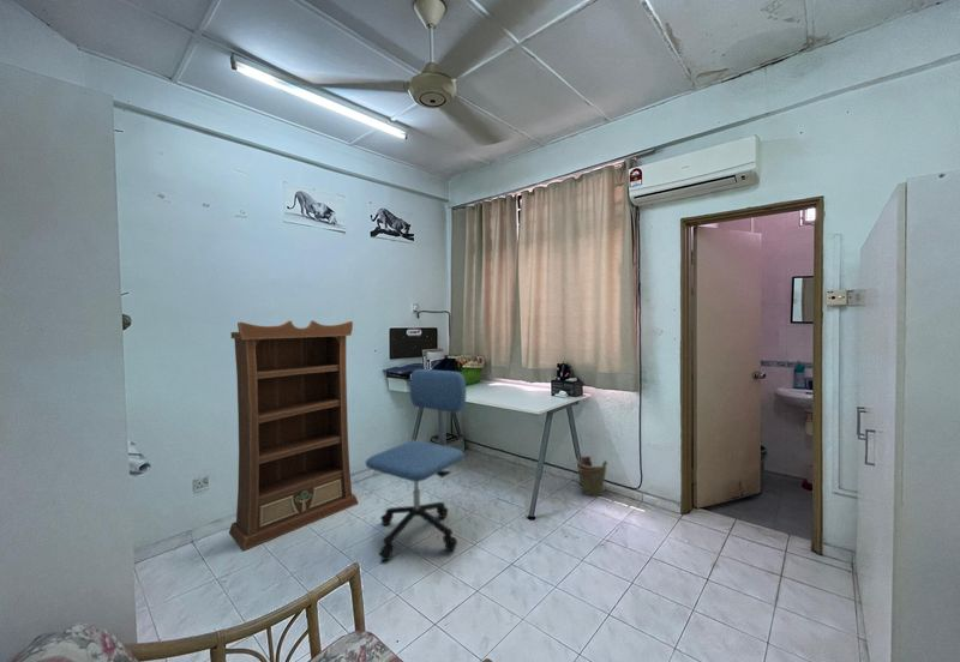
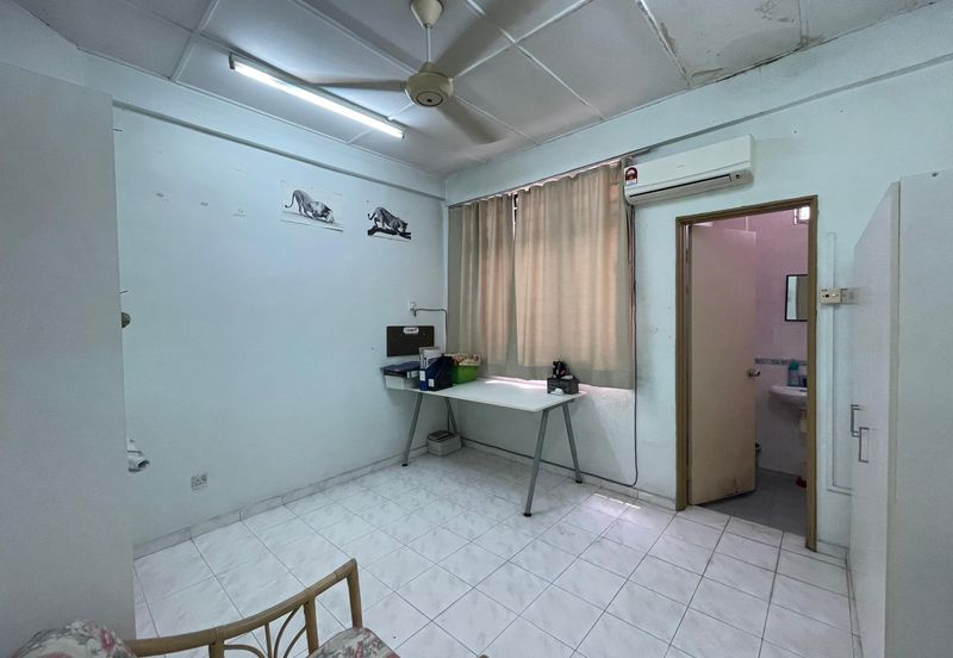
- office chair [365,368,468,561]
- bucket [574,455,608,496]
- bookcase [228,319,360,552]
